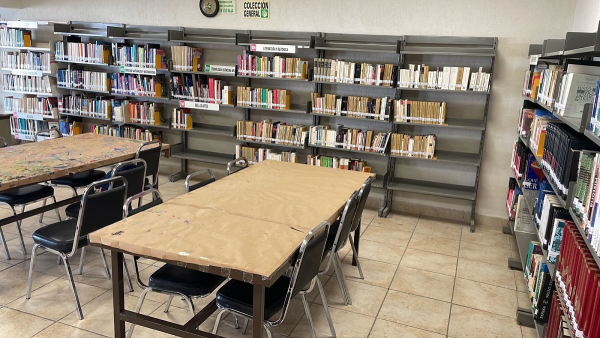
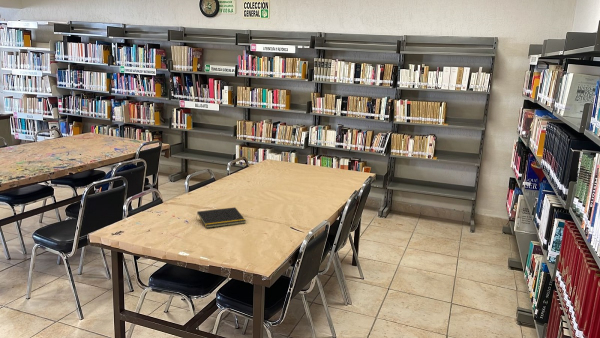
+ notepad [195,206,247,229]
